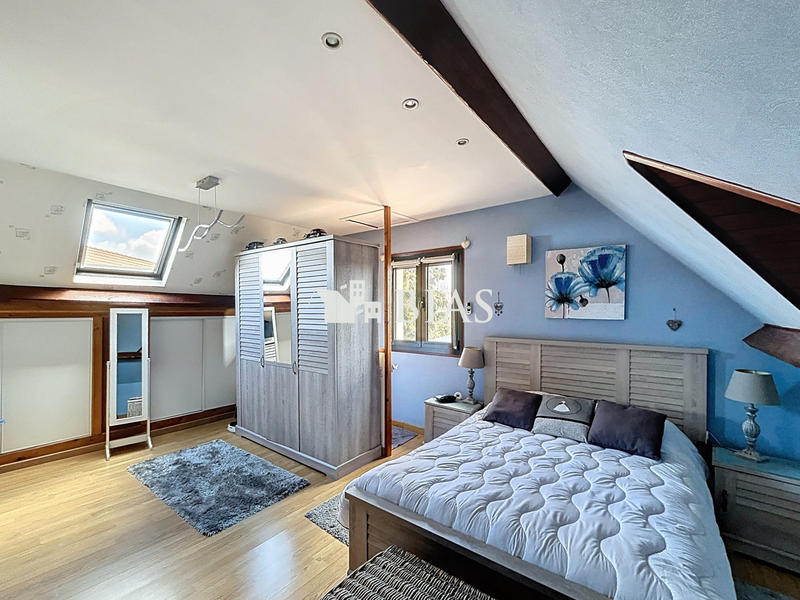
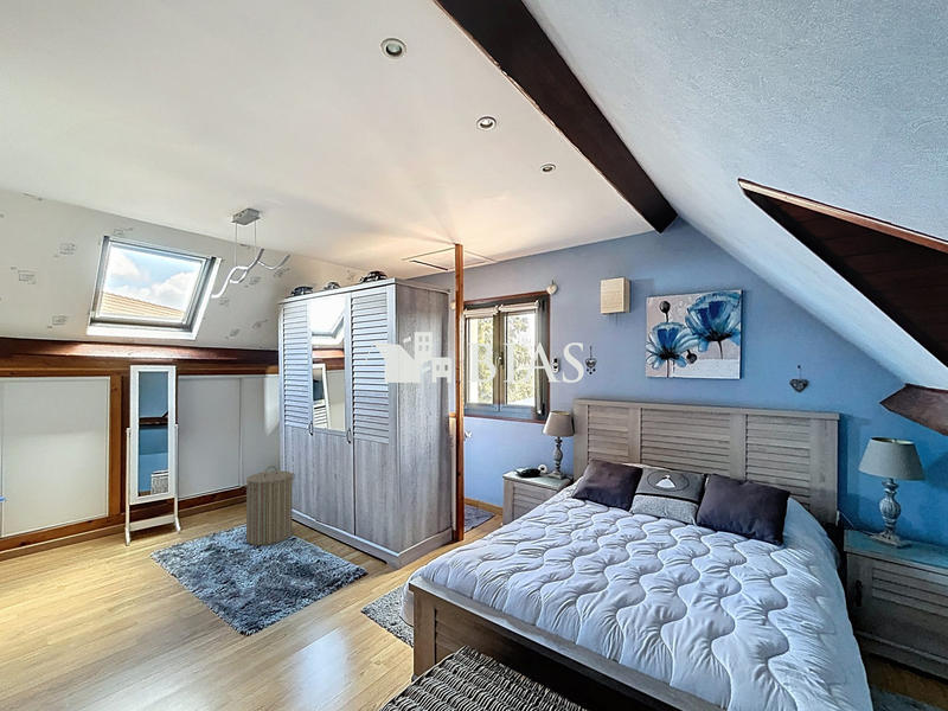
+ laundry hamper [243,465,296,546]
